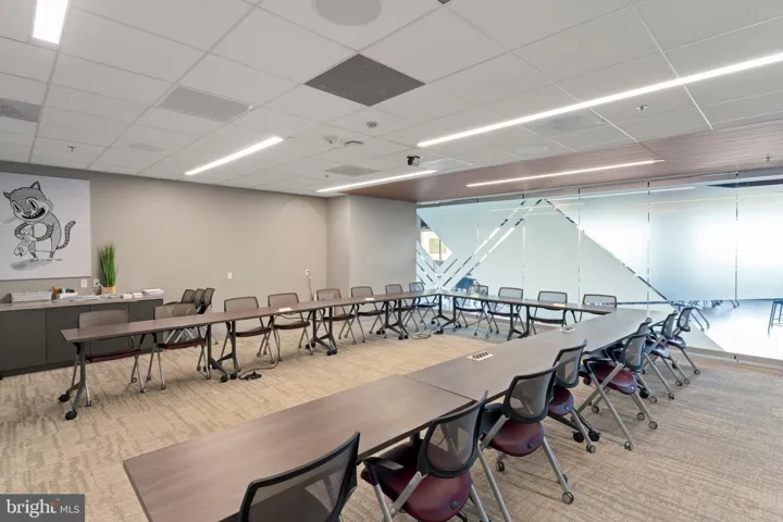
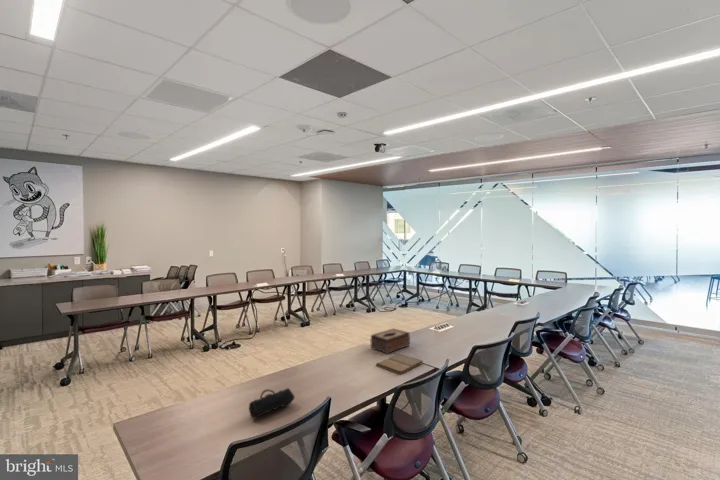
+ pencil case [248,387,296,420]
+ tissue box [370,328,411,355]
+ book [374,353,424,375]
